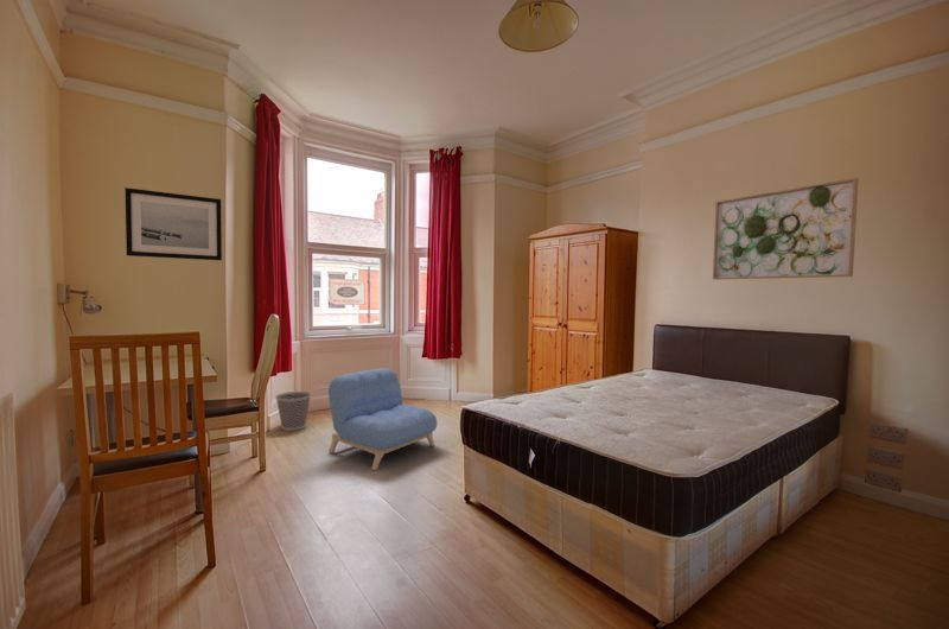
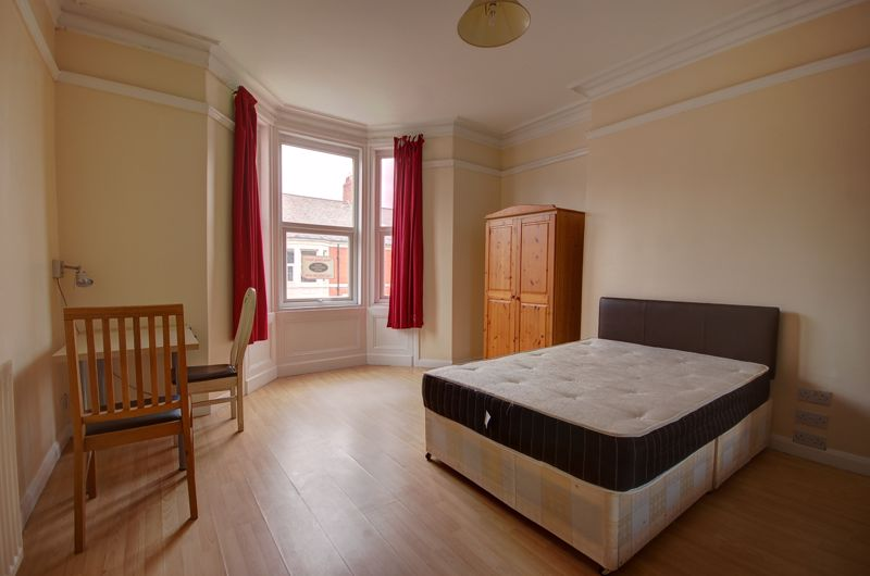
- wall art [712,177,860,281]
- armchair [327,367,438,471]
- wastebasket [274,390,312,432]
- wall art [123,186,223,261]
